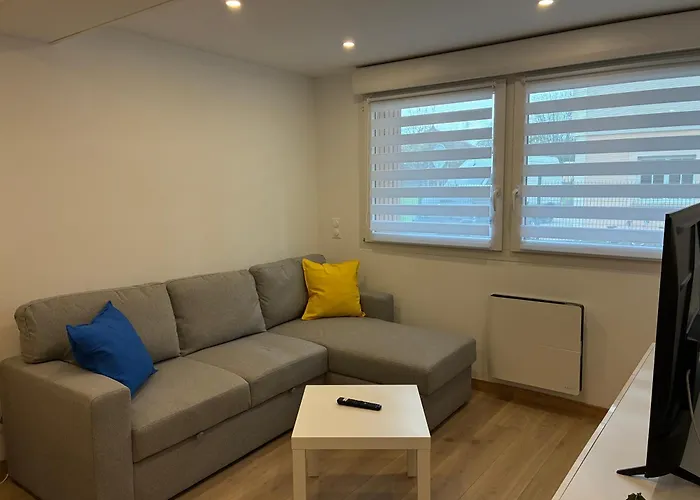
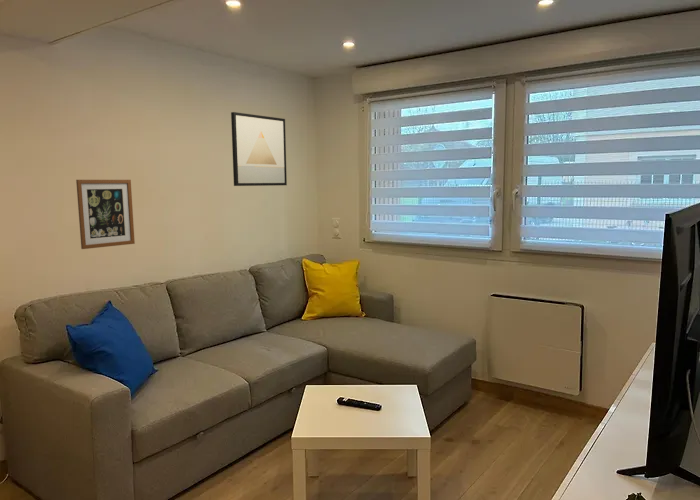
+ wall art [230,111,288,187]
+ wall art [75,179,136,250]
